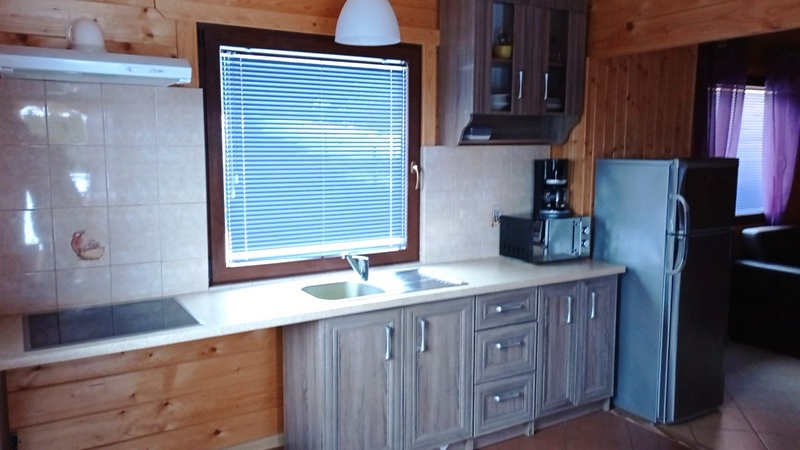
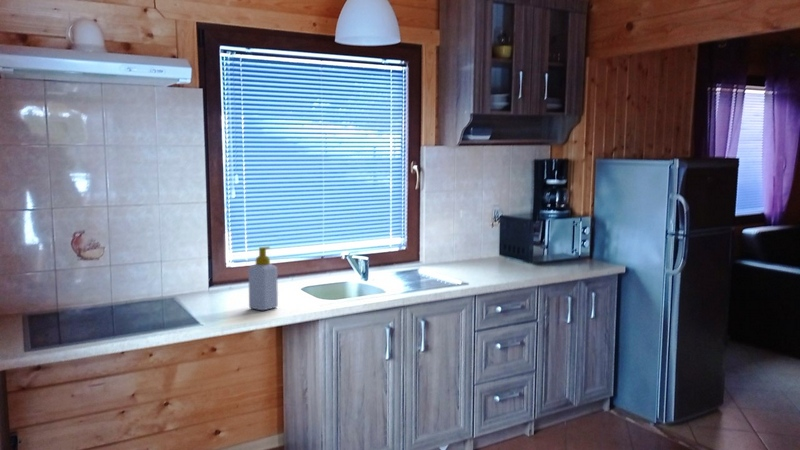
+ soap bottle [247,246,279,311]
